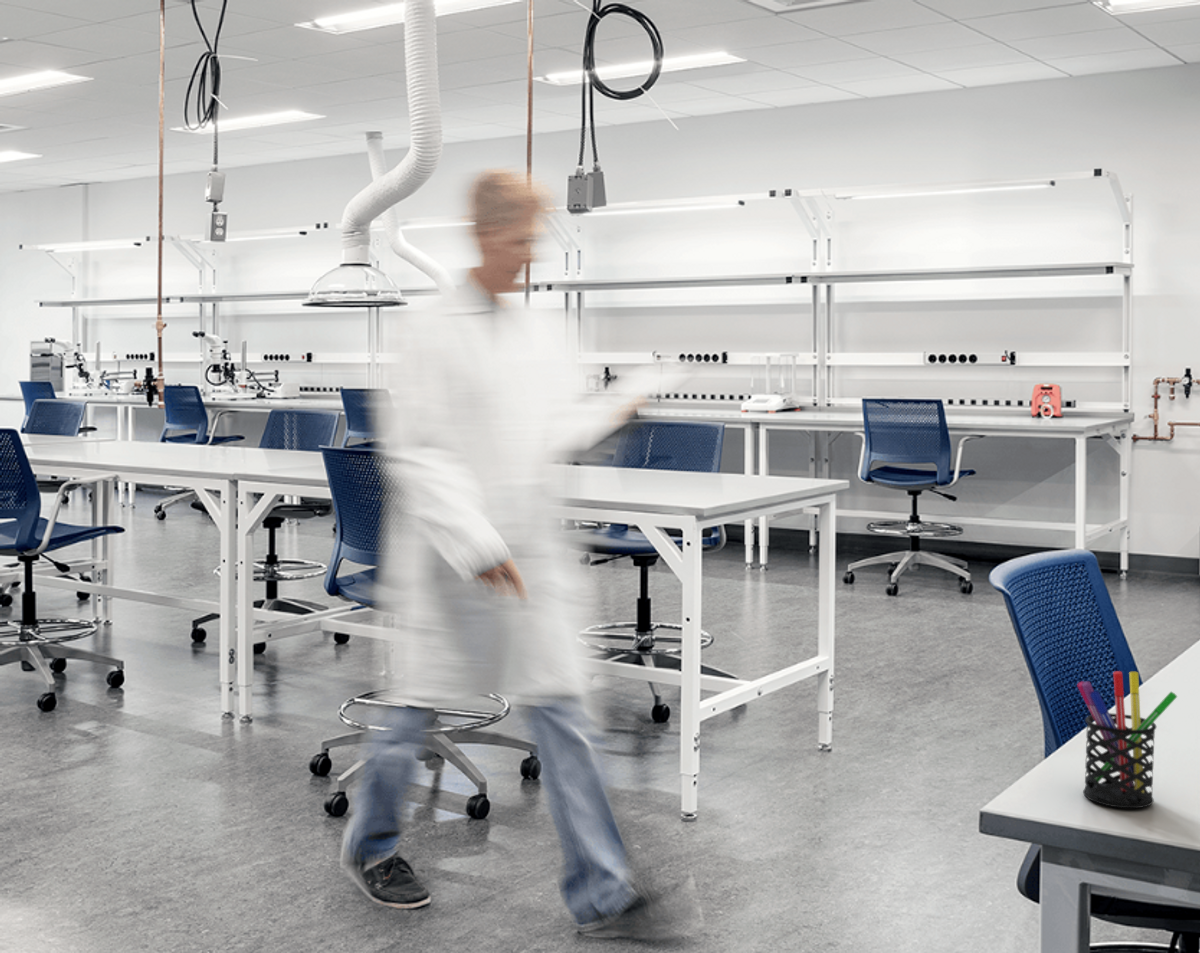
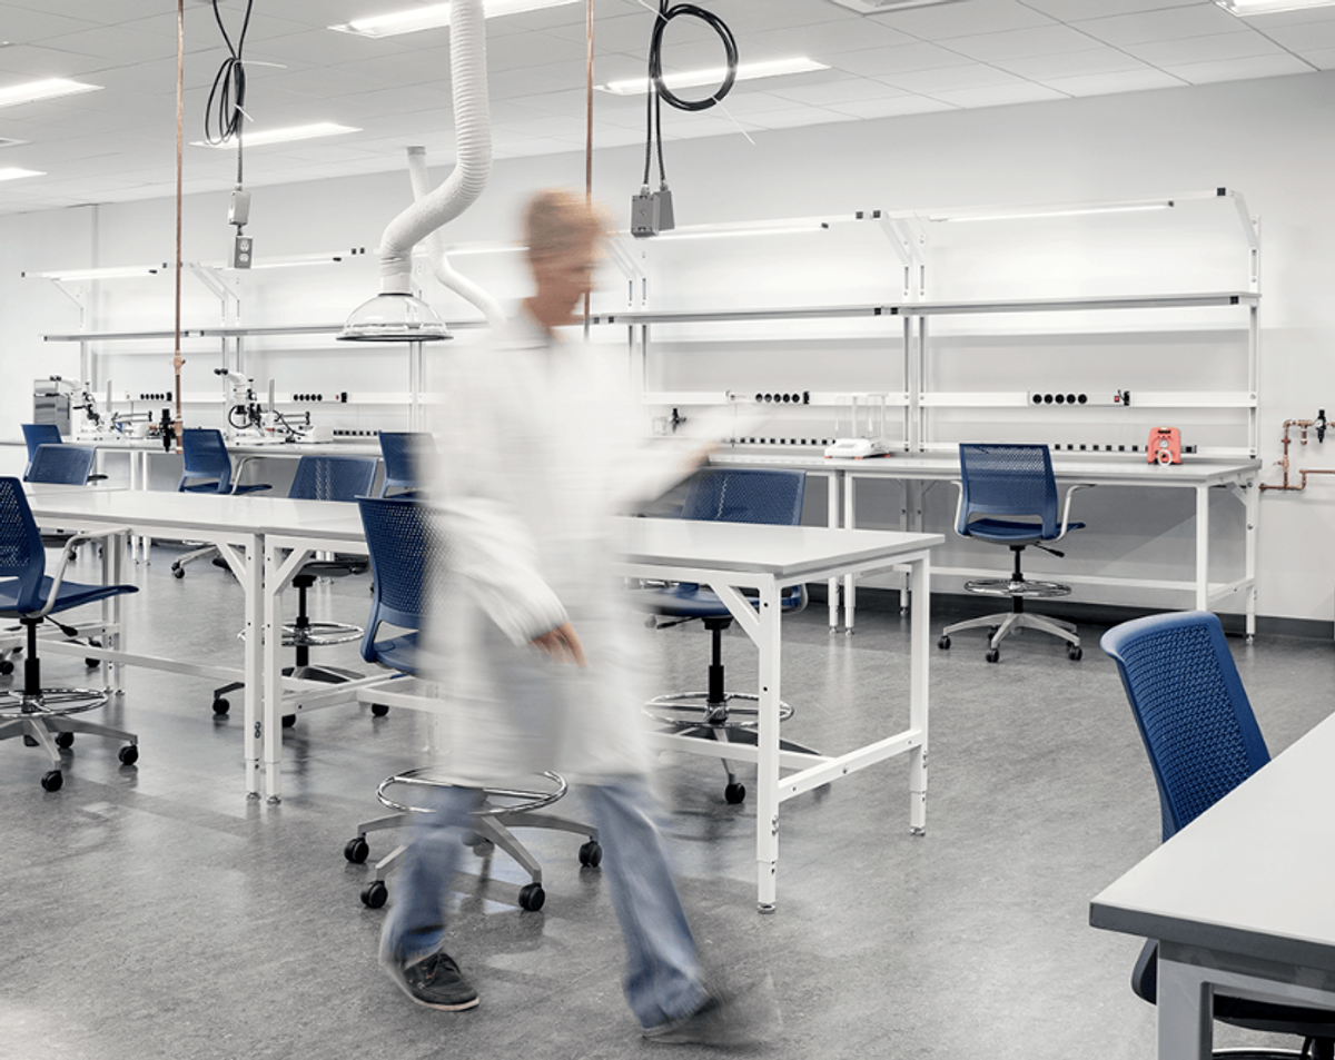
- pen holder [1076,670,1178,809]
